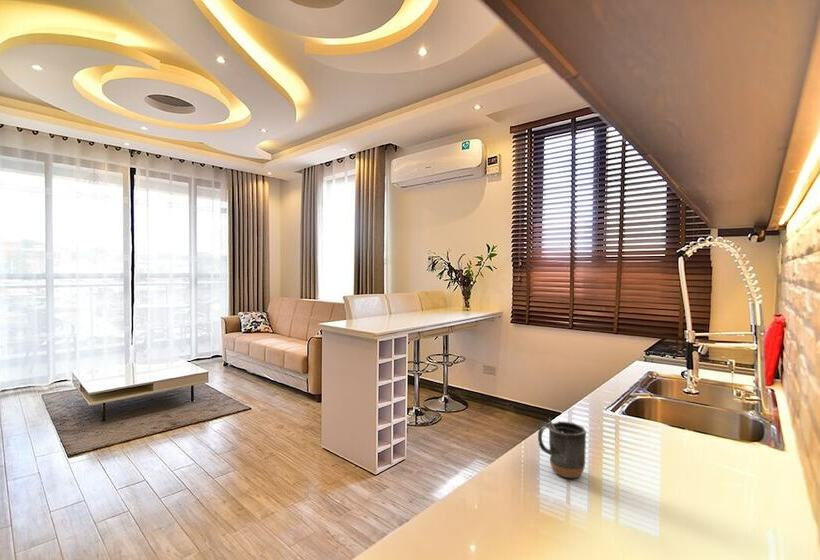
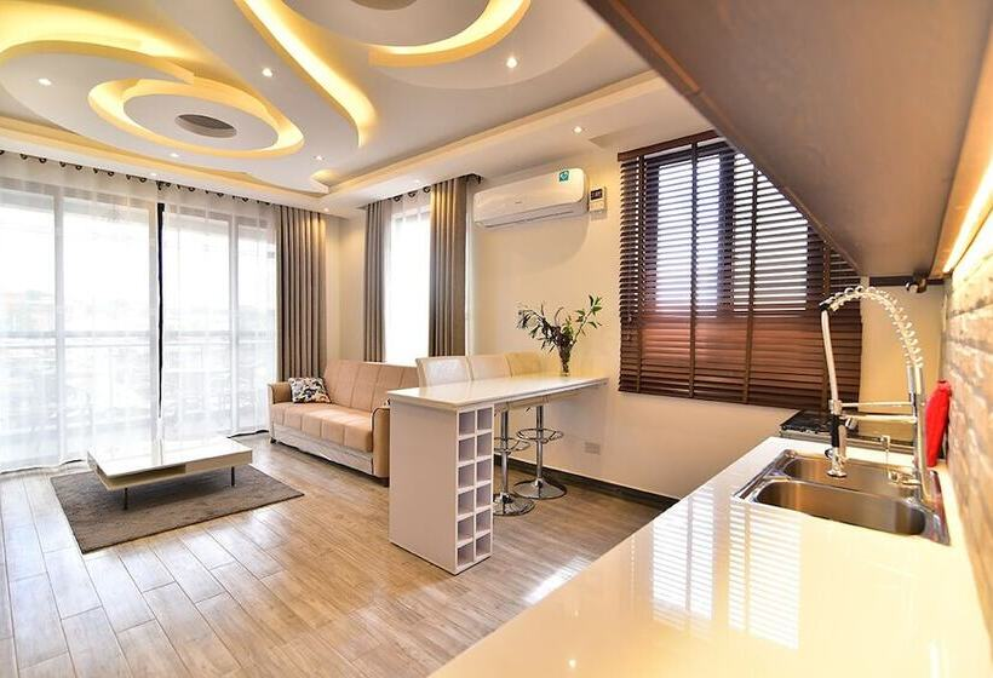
- mug [537,417,587,479]
